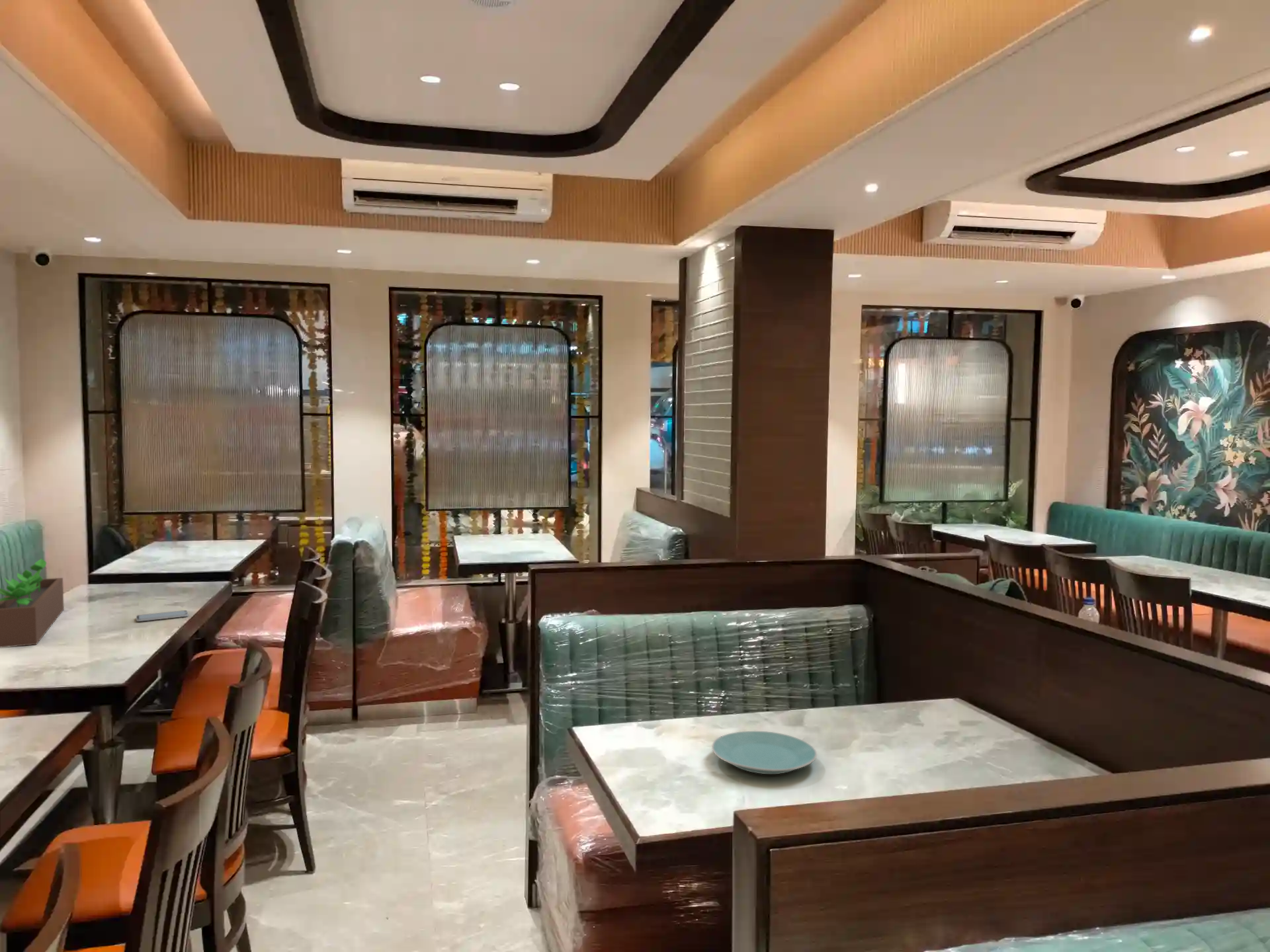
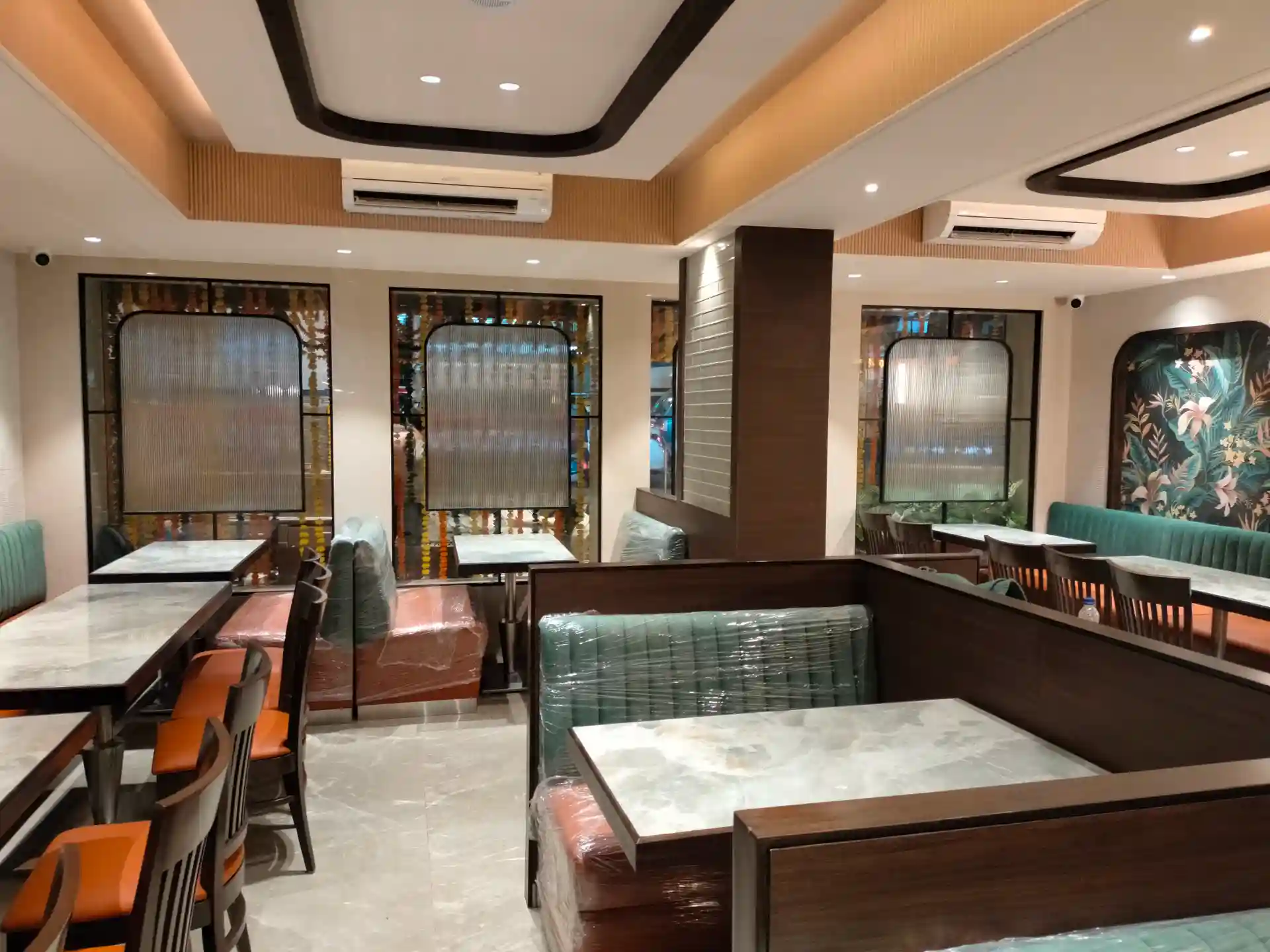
- plate [711,731,818,775]
- smartphone [136,610,189,622]
- succulent planter [0,558,65,648]
